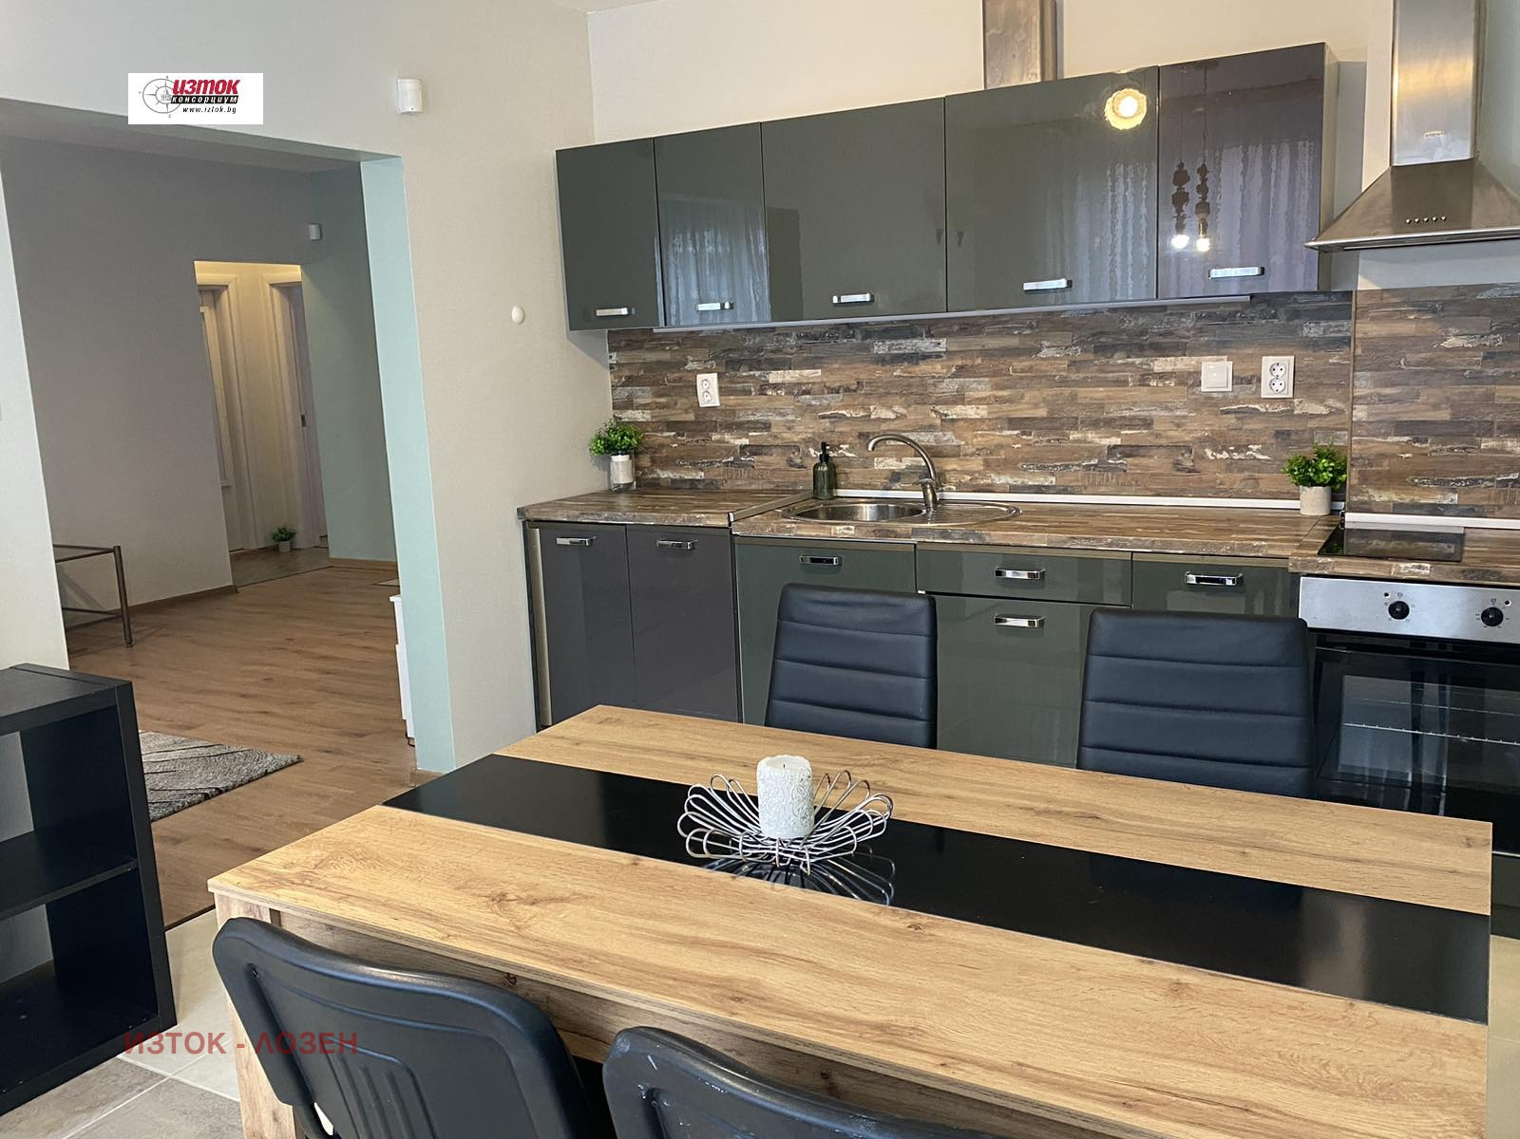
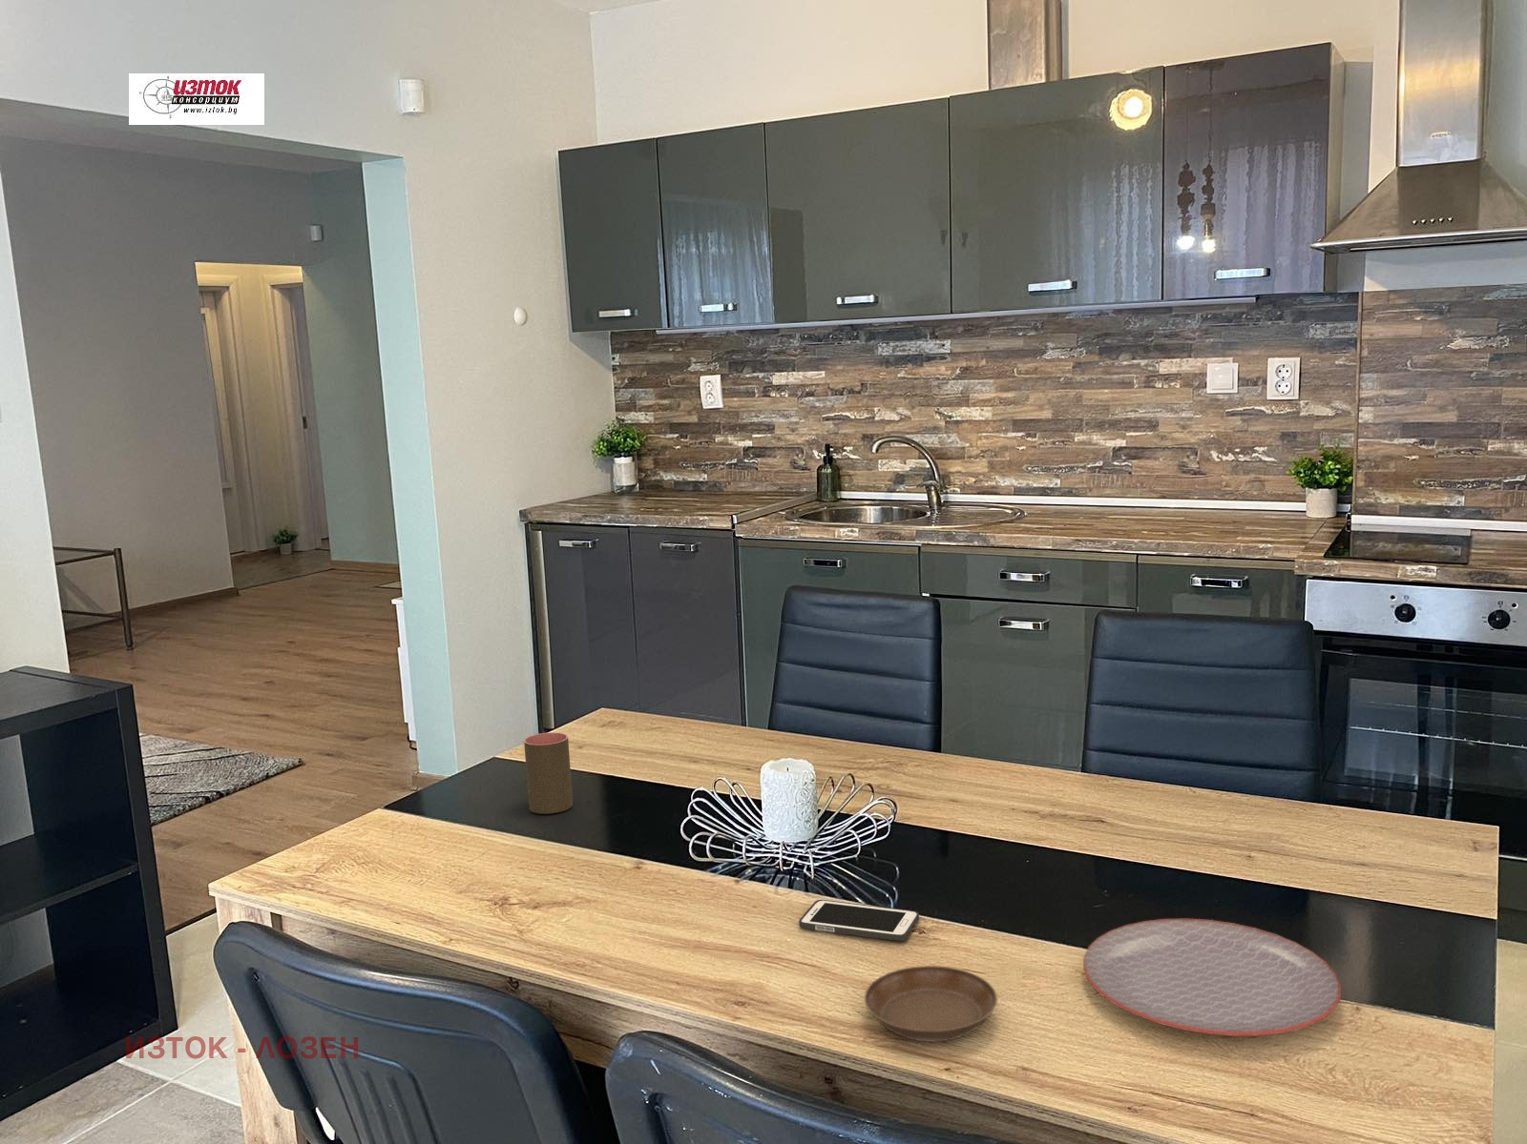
+ plate [1082,918,1342,1037]
+ cell phone [798,899,920,942]
+ saucer [863,965,998,1043]
+ cup [523,731,574,815]
